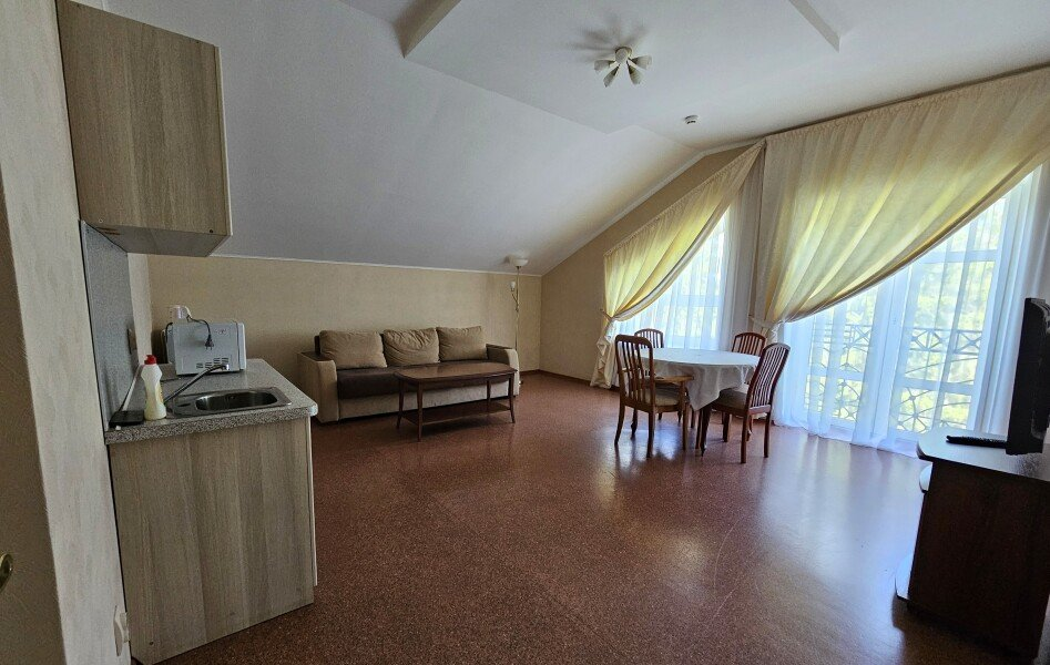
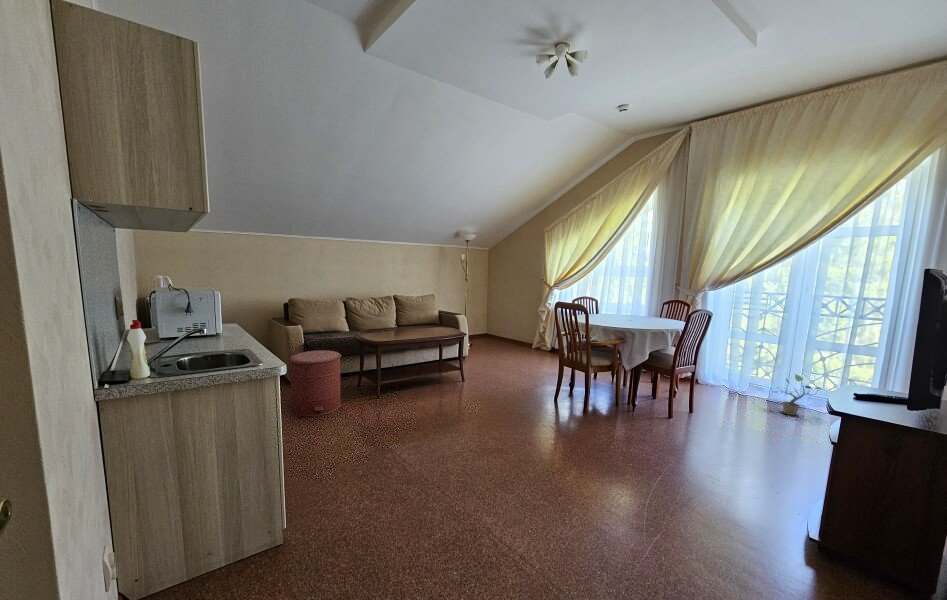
+ potted plant [771,373,823,416]
+ trash can [288,349,342,417]
